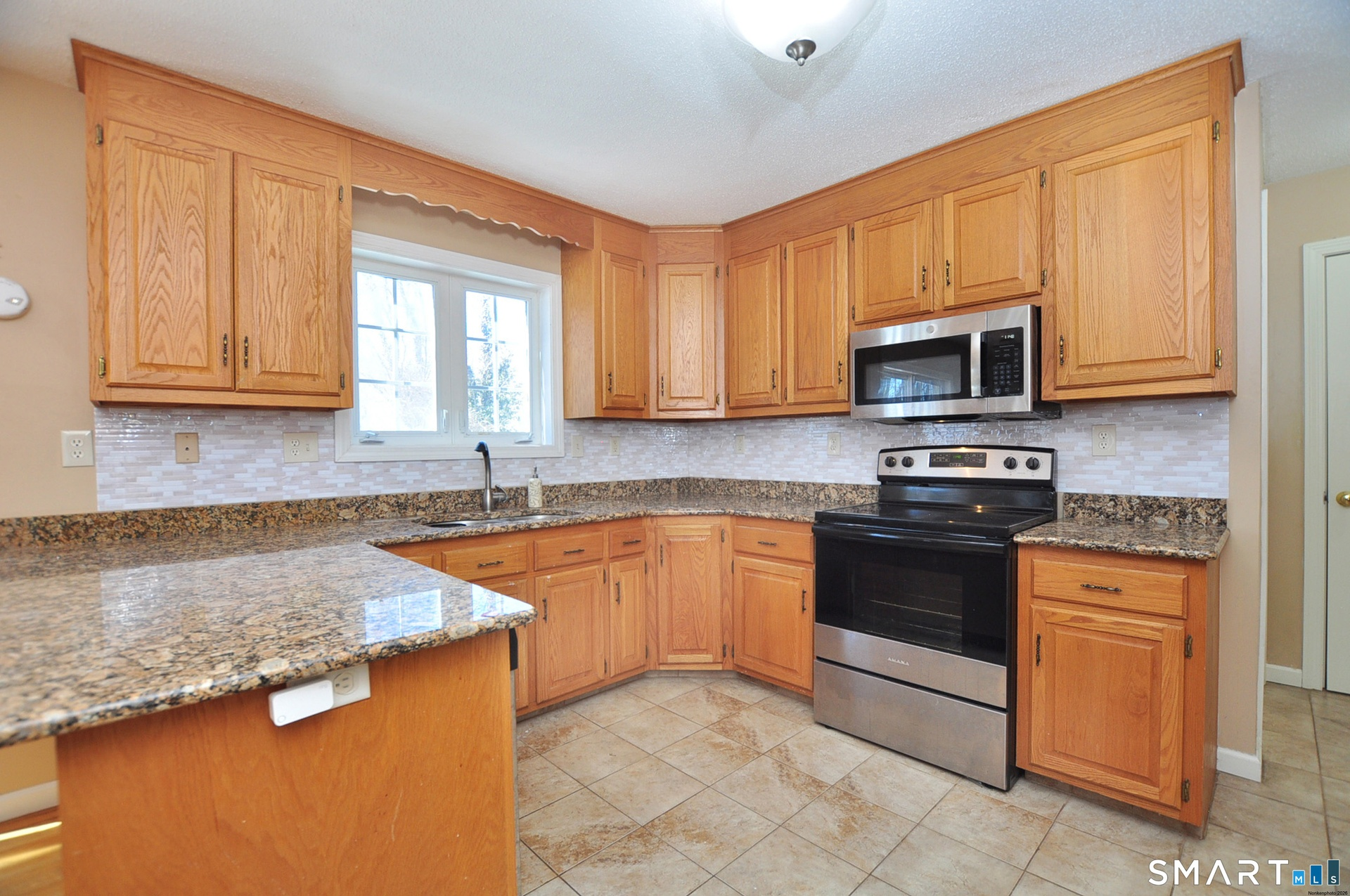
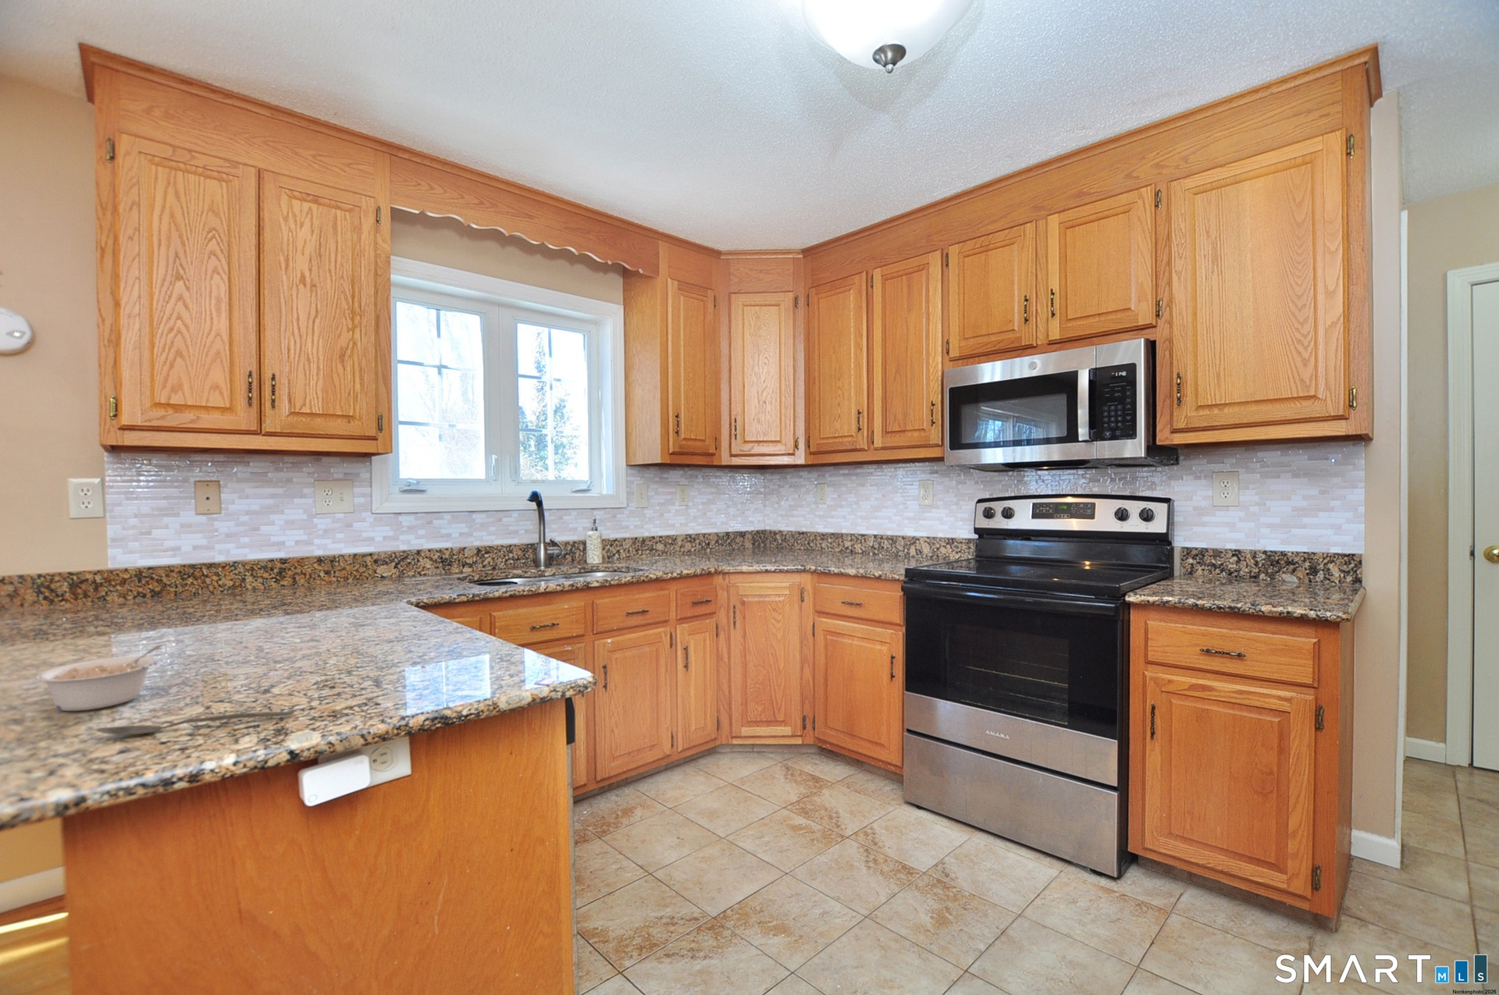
+ spoon [95,710,294,736]
+ legume [36,644,163,712]
